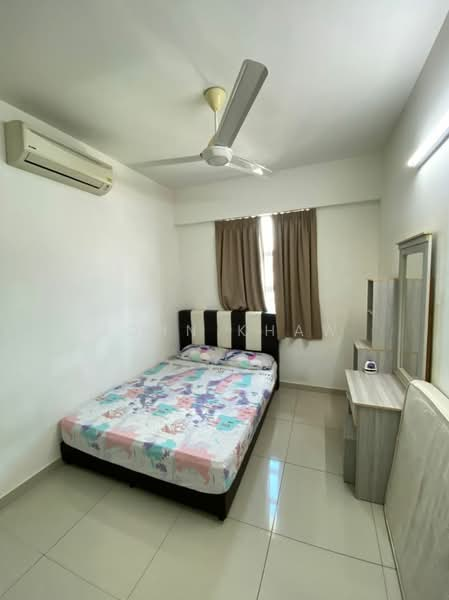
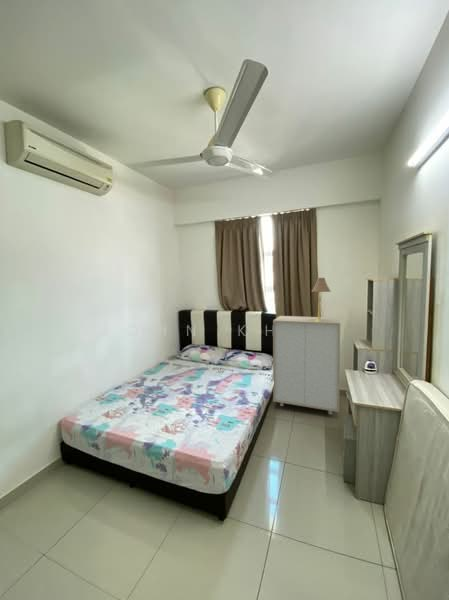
+ cabinet [272,315,341,415]
+ table lamp [310,277,332,322]
